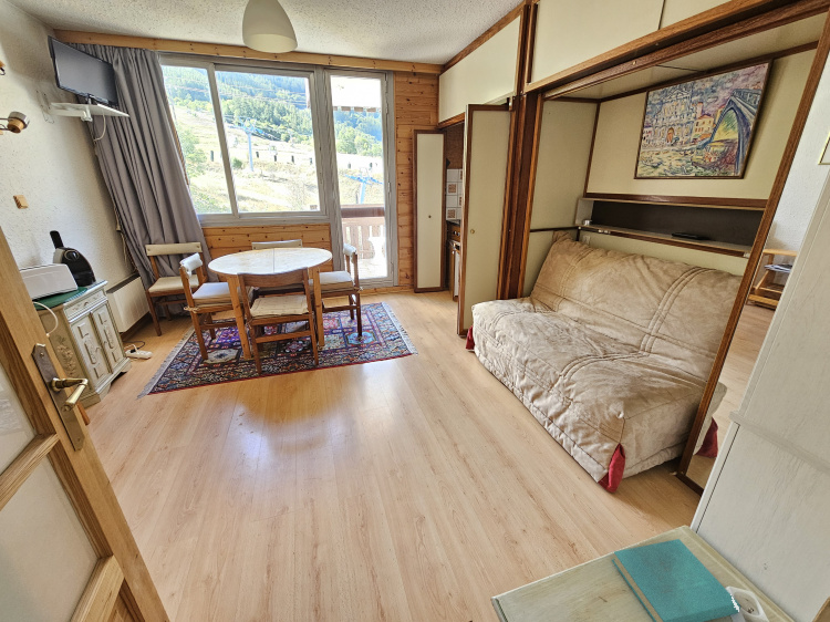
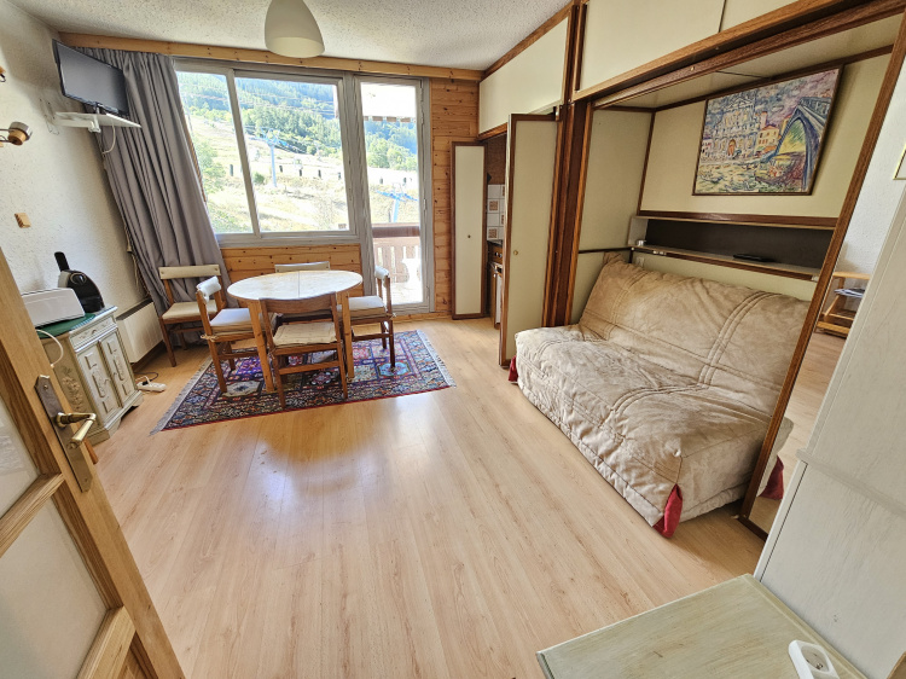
- book [611,538,741,622]
